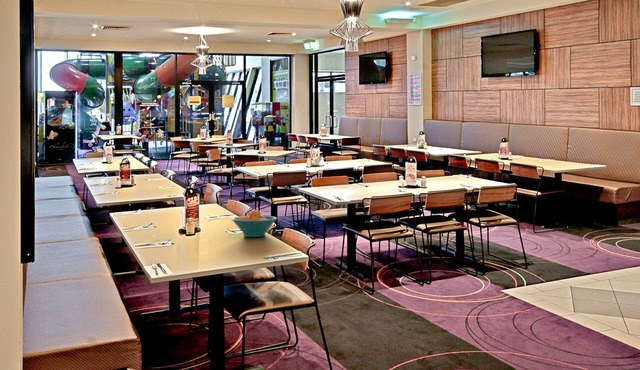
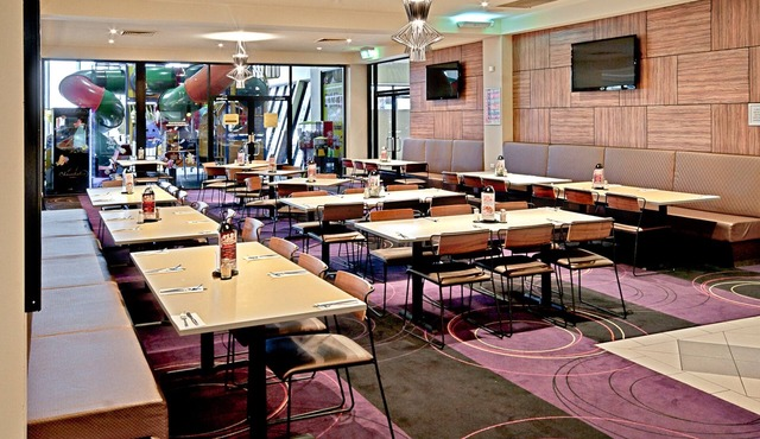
- fruit bowl [231,209,278,238]
